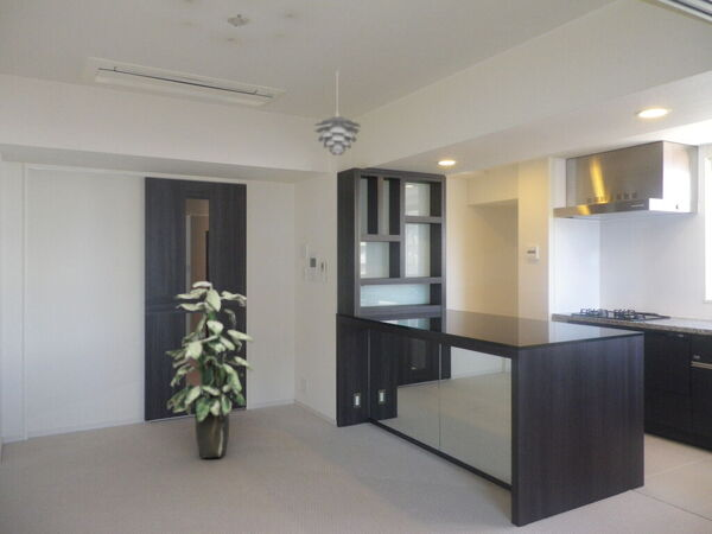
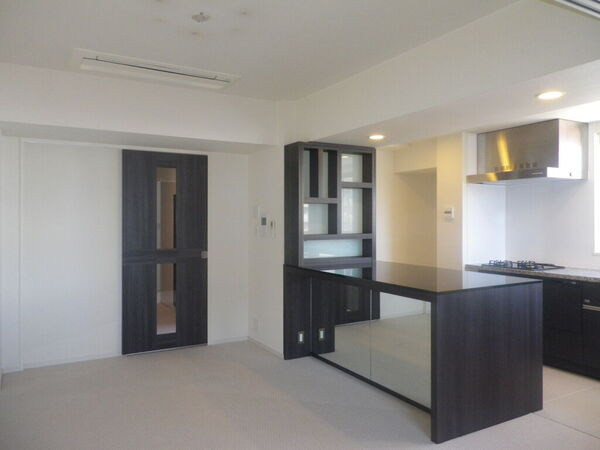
- indoor plant [165,280,255,459]
- pendant light [313,70,362,157]
